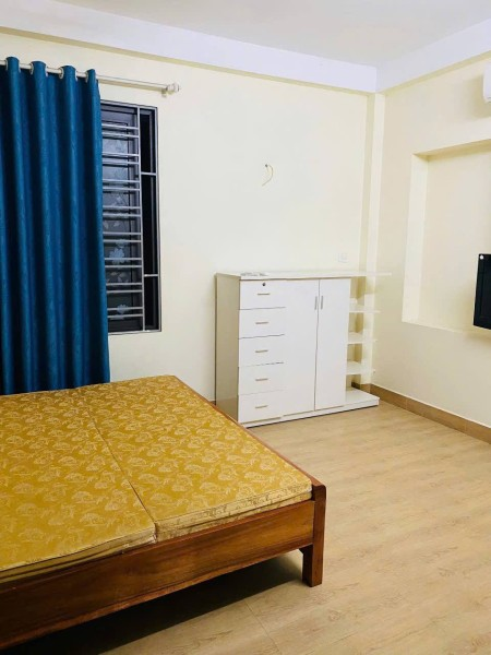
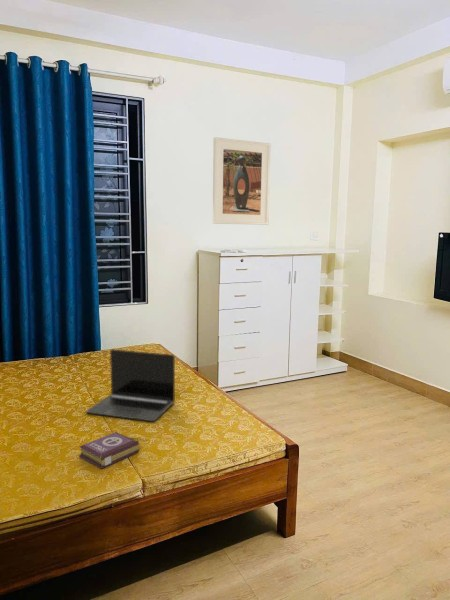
+ book [78,431,140,470]
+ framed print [212,136,272,226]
+ laptop [85,348,176,422]
